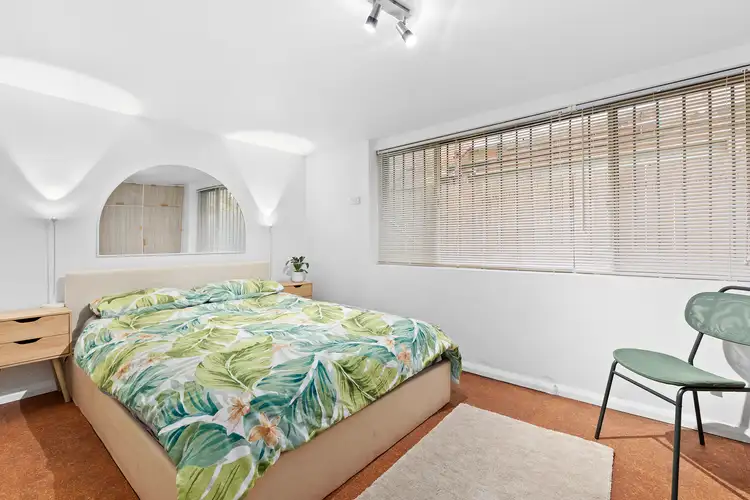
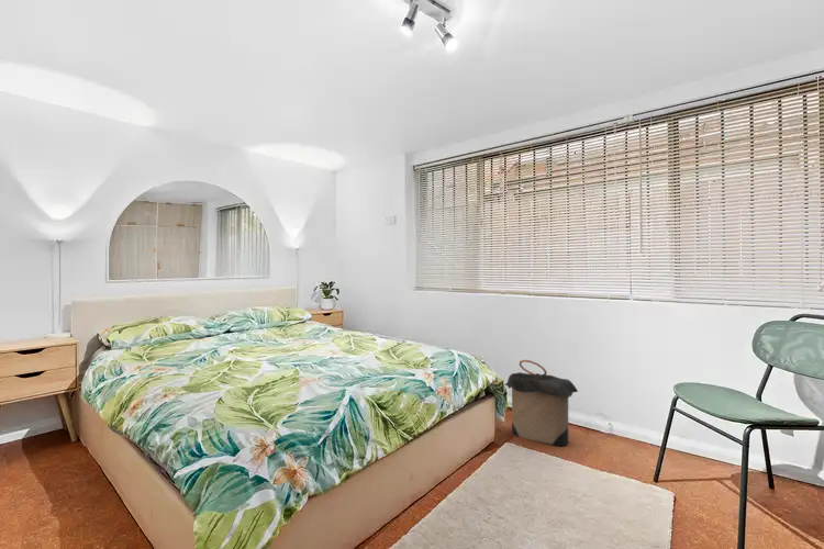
+ laundry hamper [503,359,579,447]
